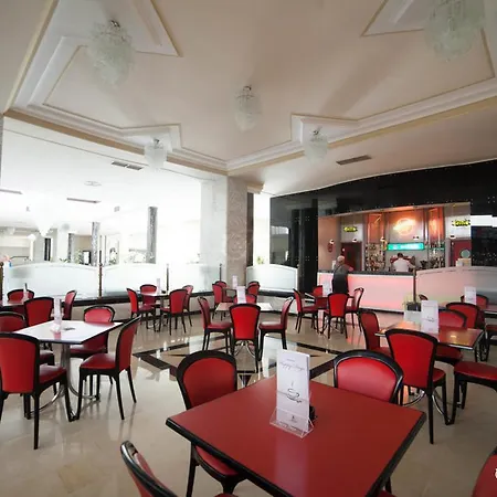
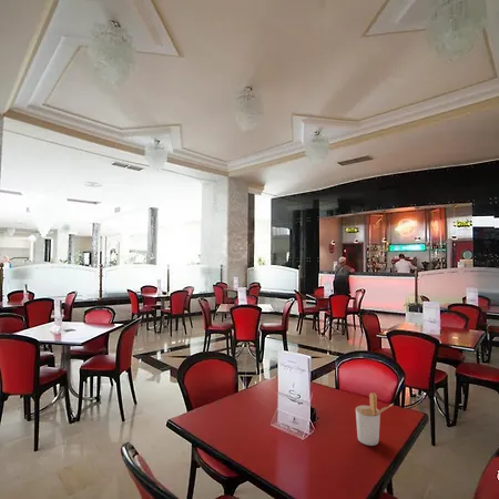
+ utensil holder [355,391,395,447]
